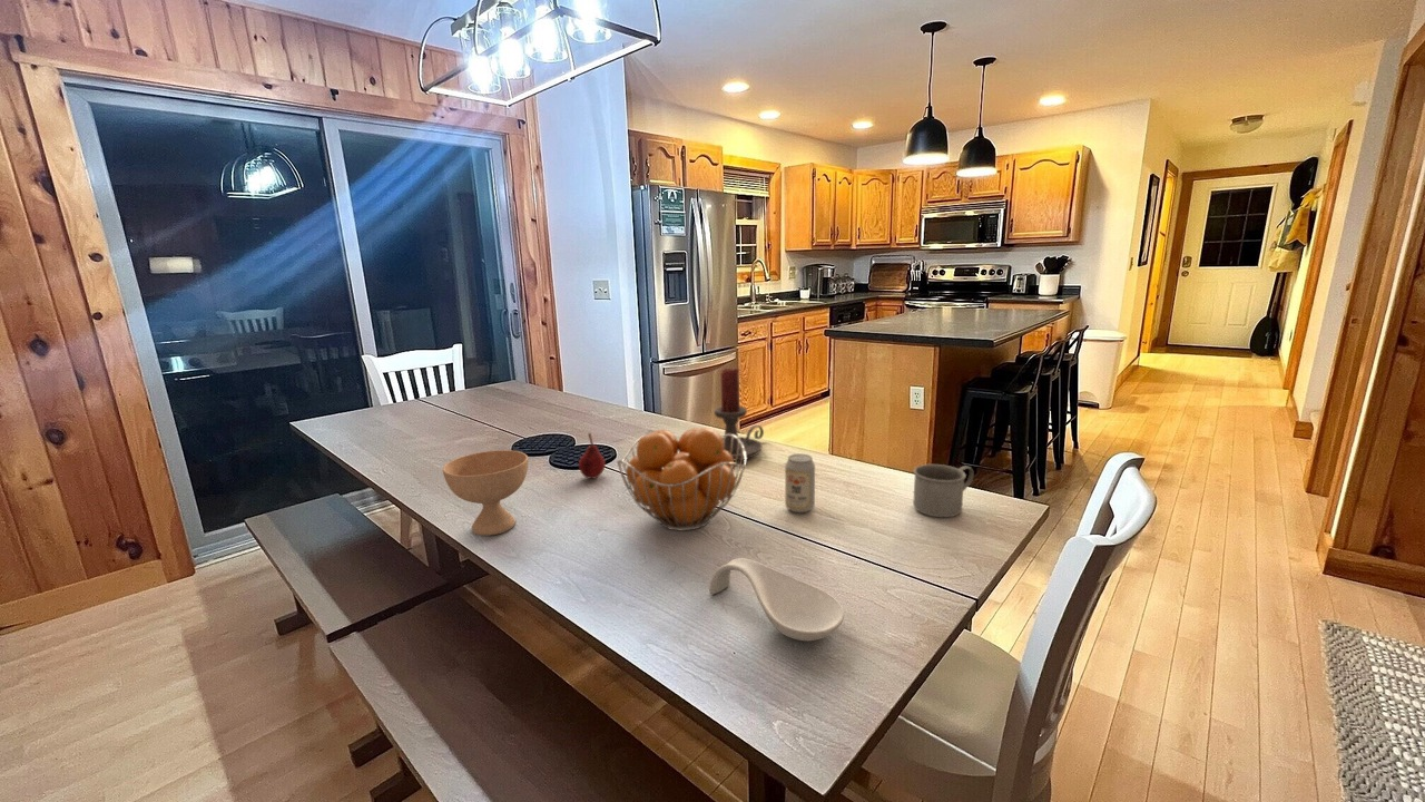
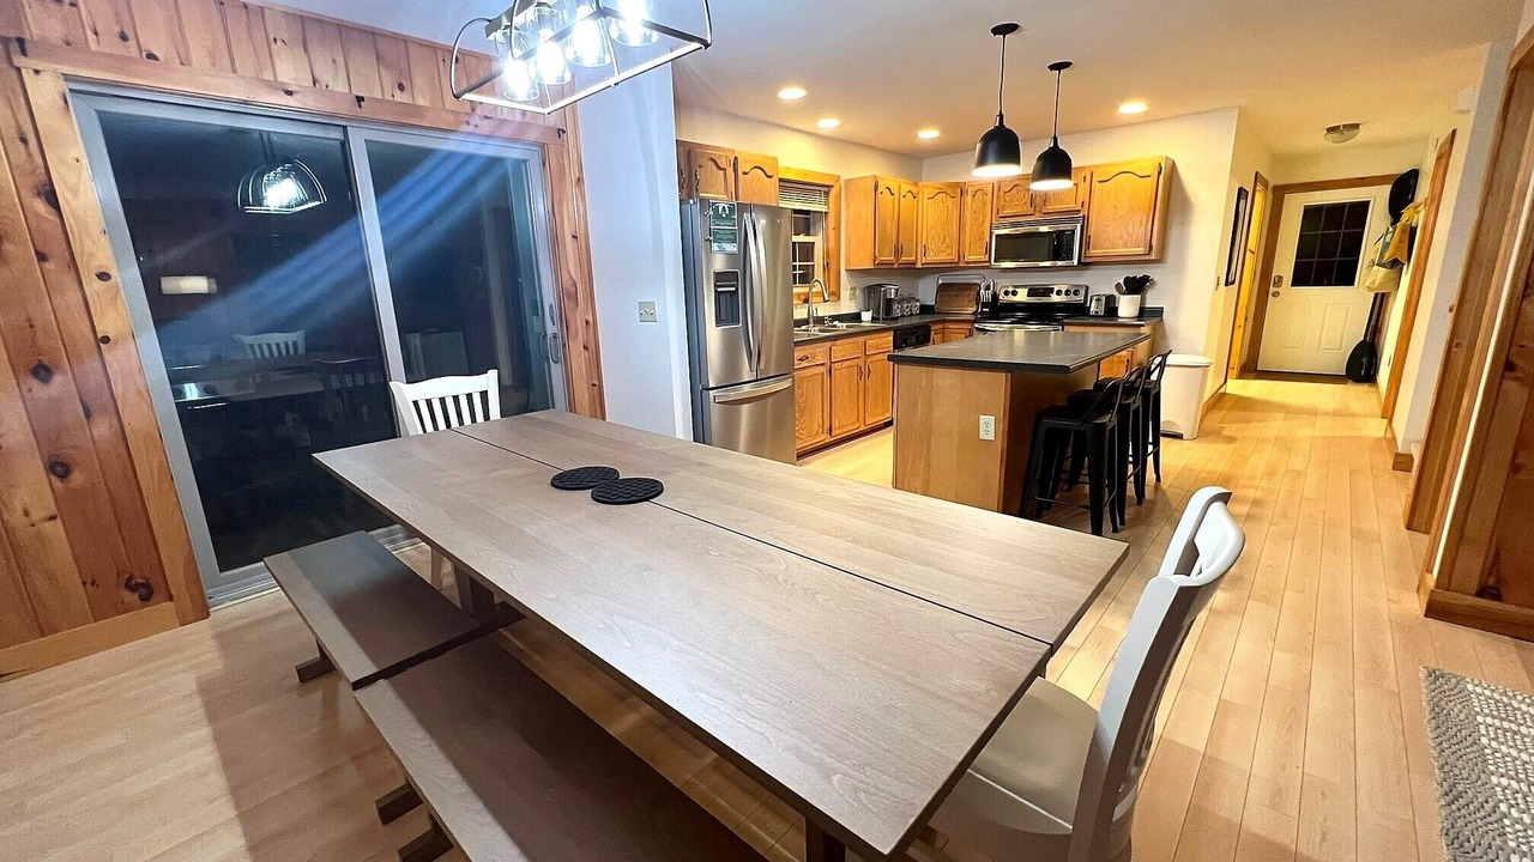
- fruit [578,432,607,479]
- bowl [442,449,529,537]
- mug [912,463,975,518]
- spoon rest [708,557,845,642]
- candle holder [714,368,765,461]
- fruit basket [616,427,747,531]
- beverage can [784,452,816,514]
